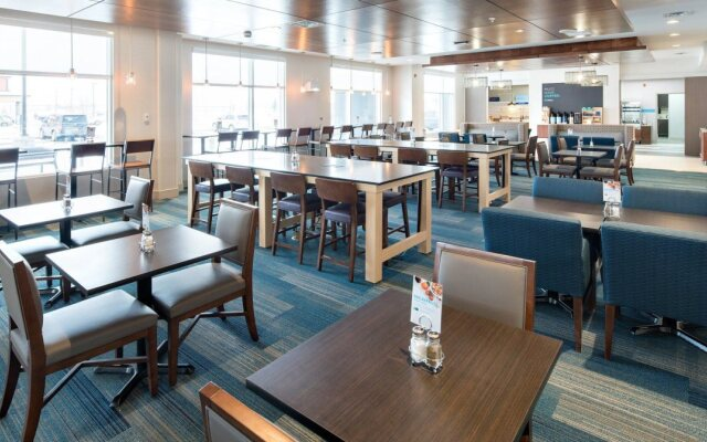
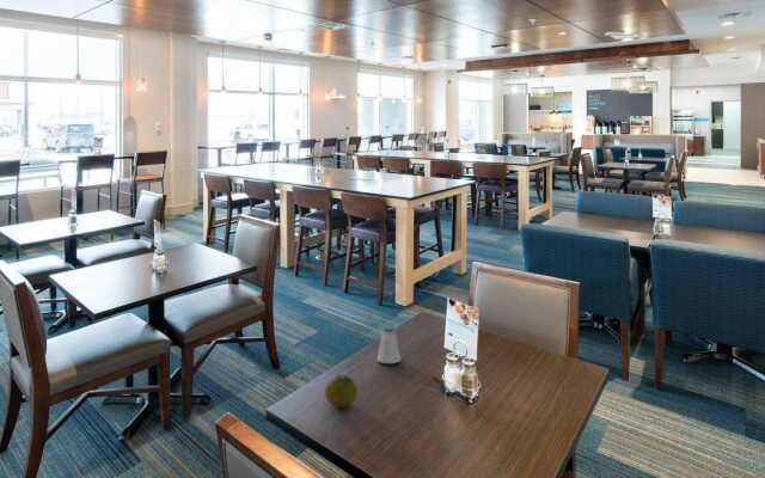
+ fruit [324,374,359,409]
+ saltshaker [377,326,402,364]
